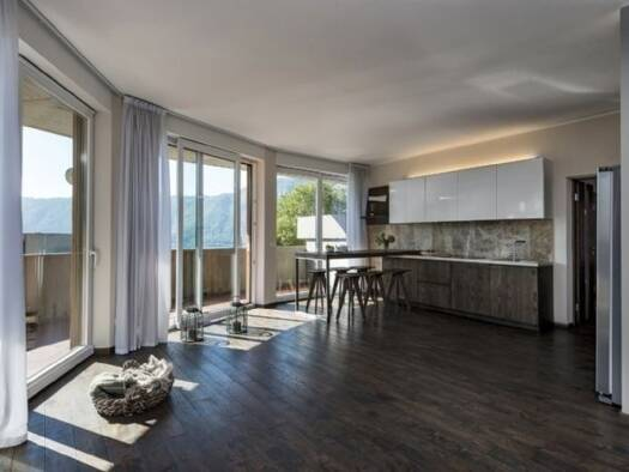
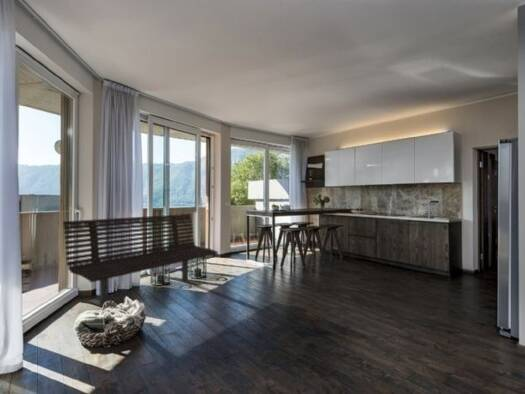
+ bench [62,213,219,308]
